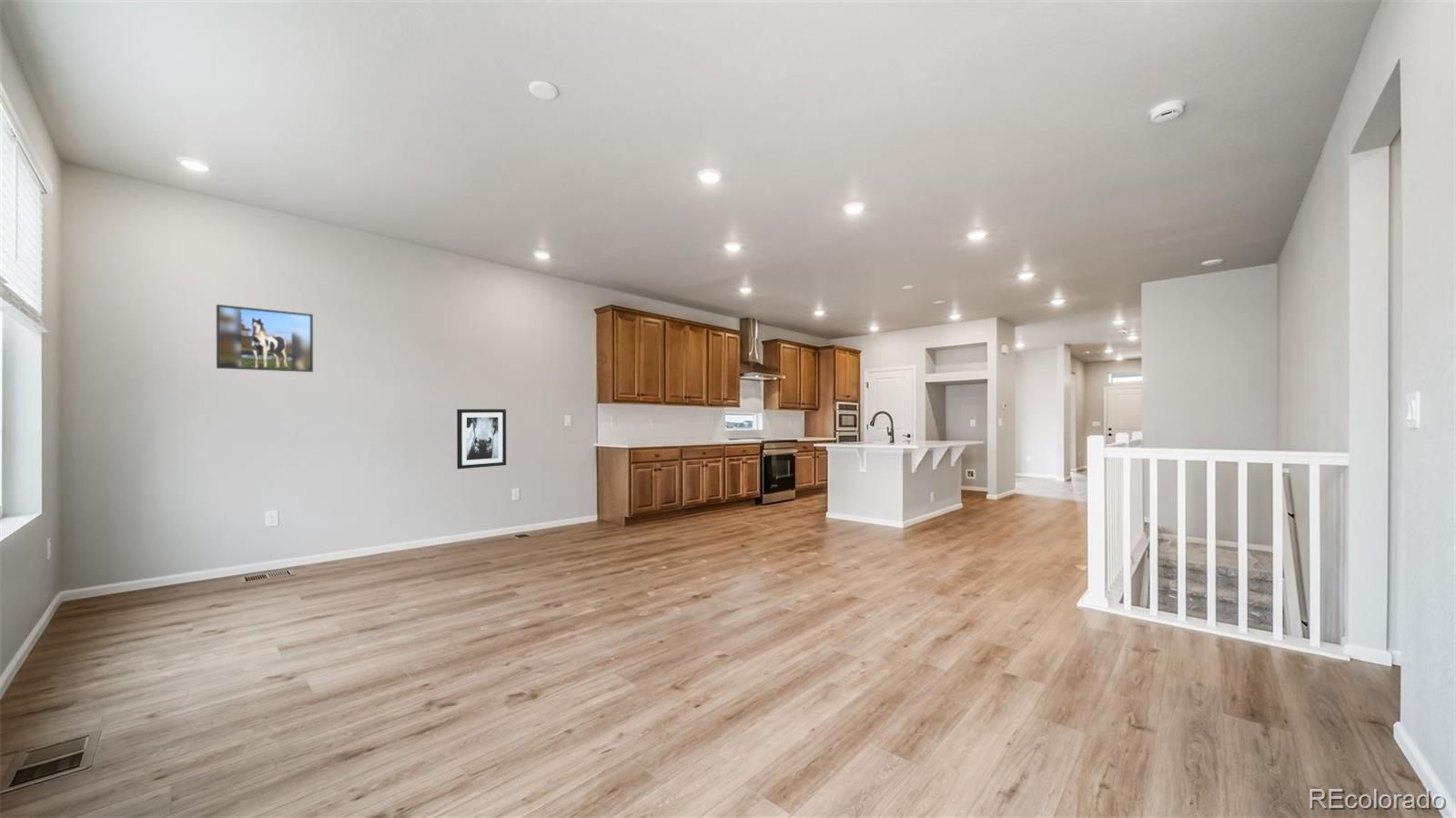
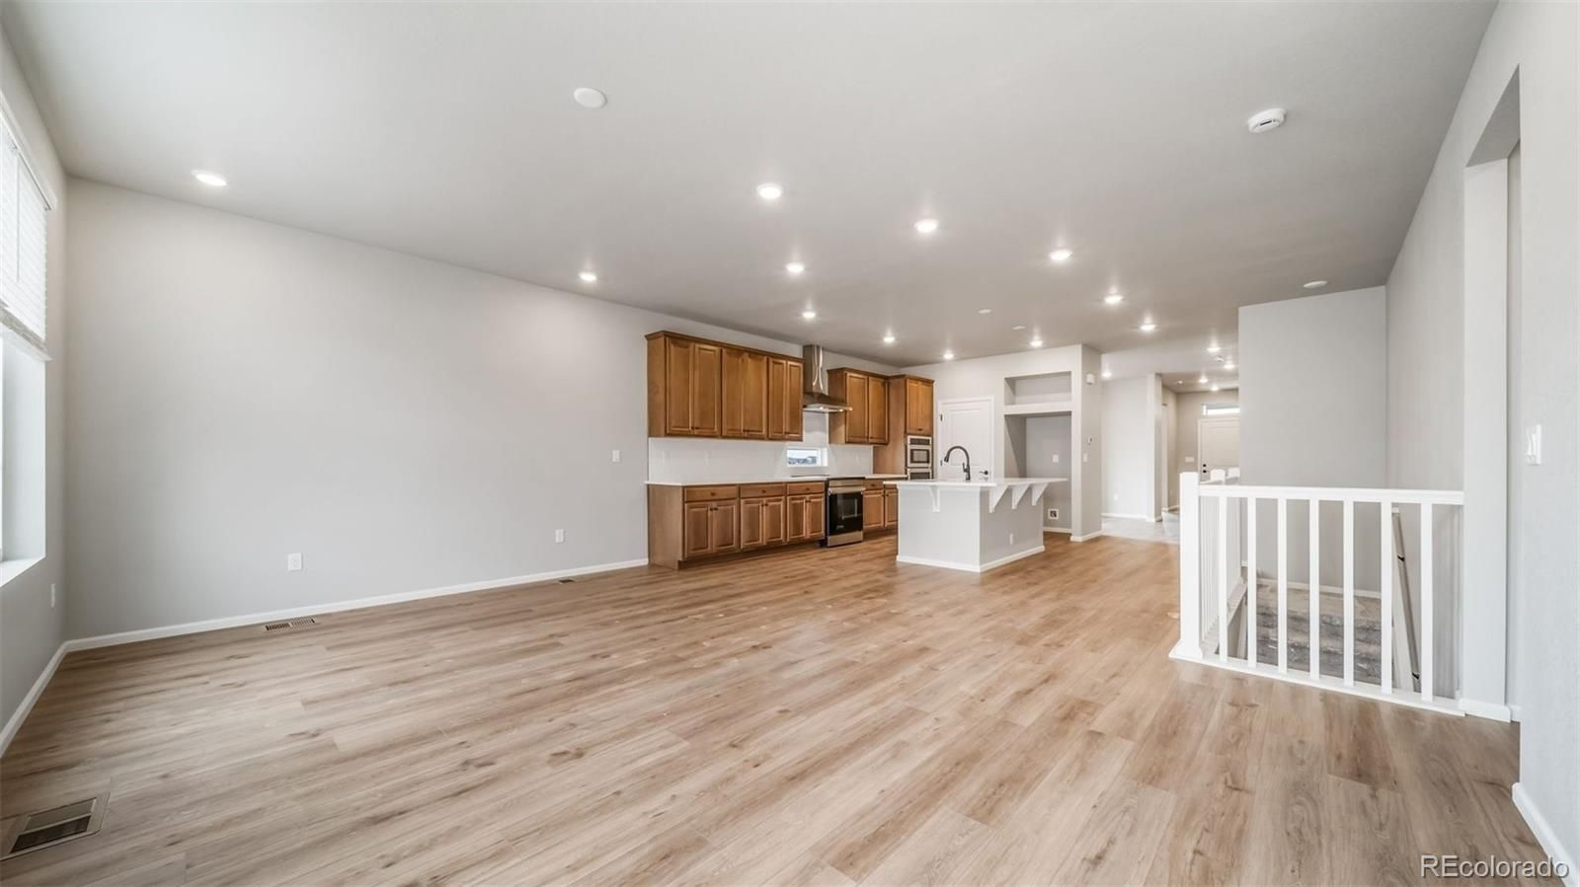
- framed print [216,304,314,373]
- wall art [456,409,507,470]
